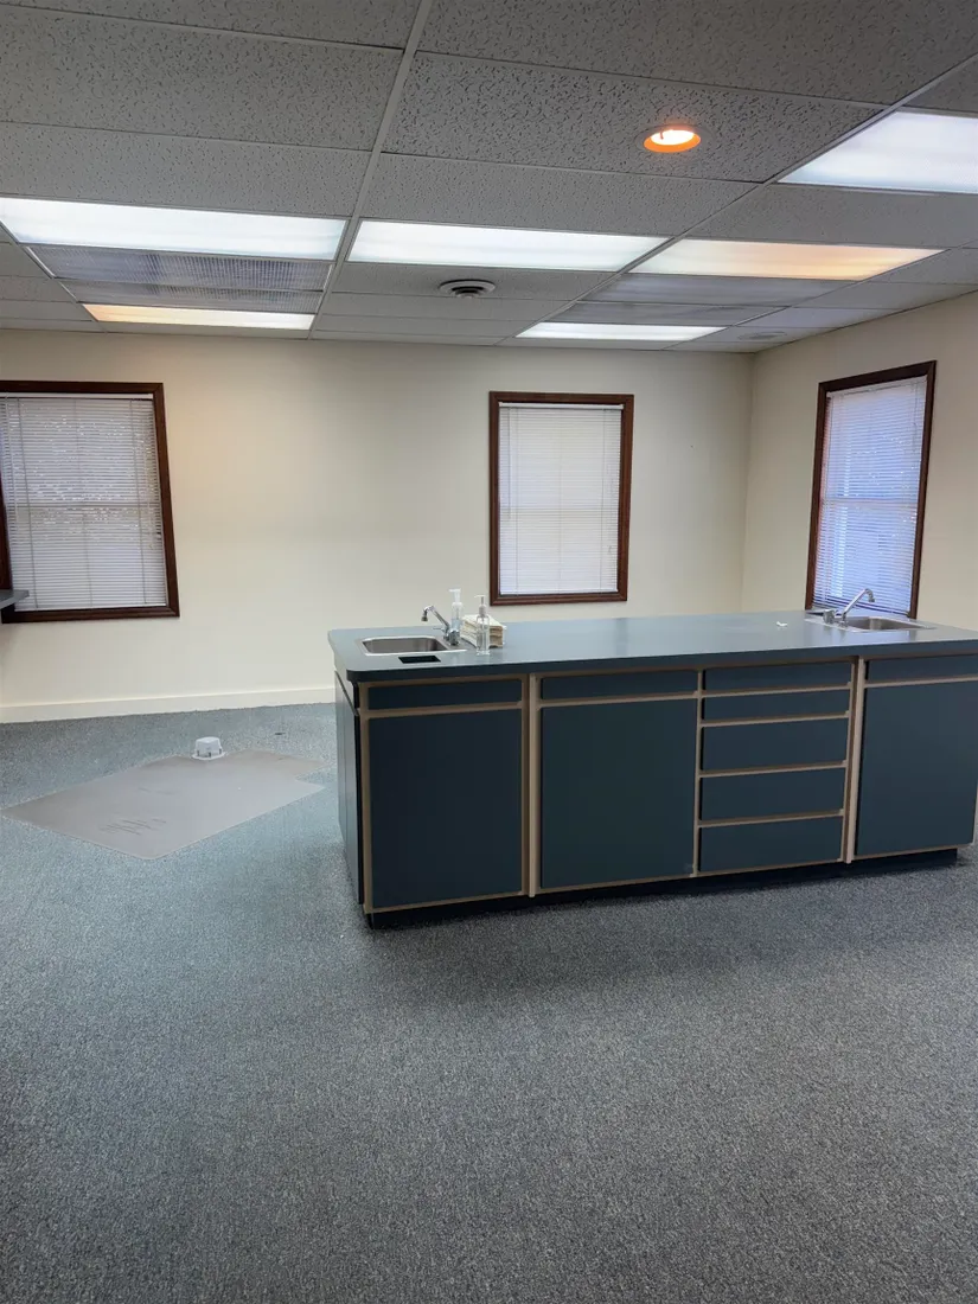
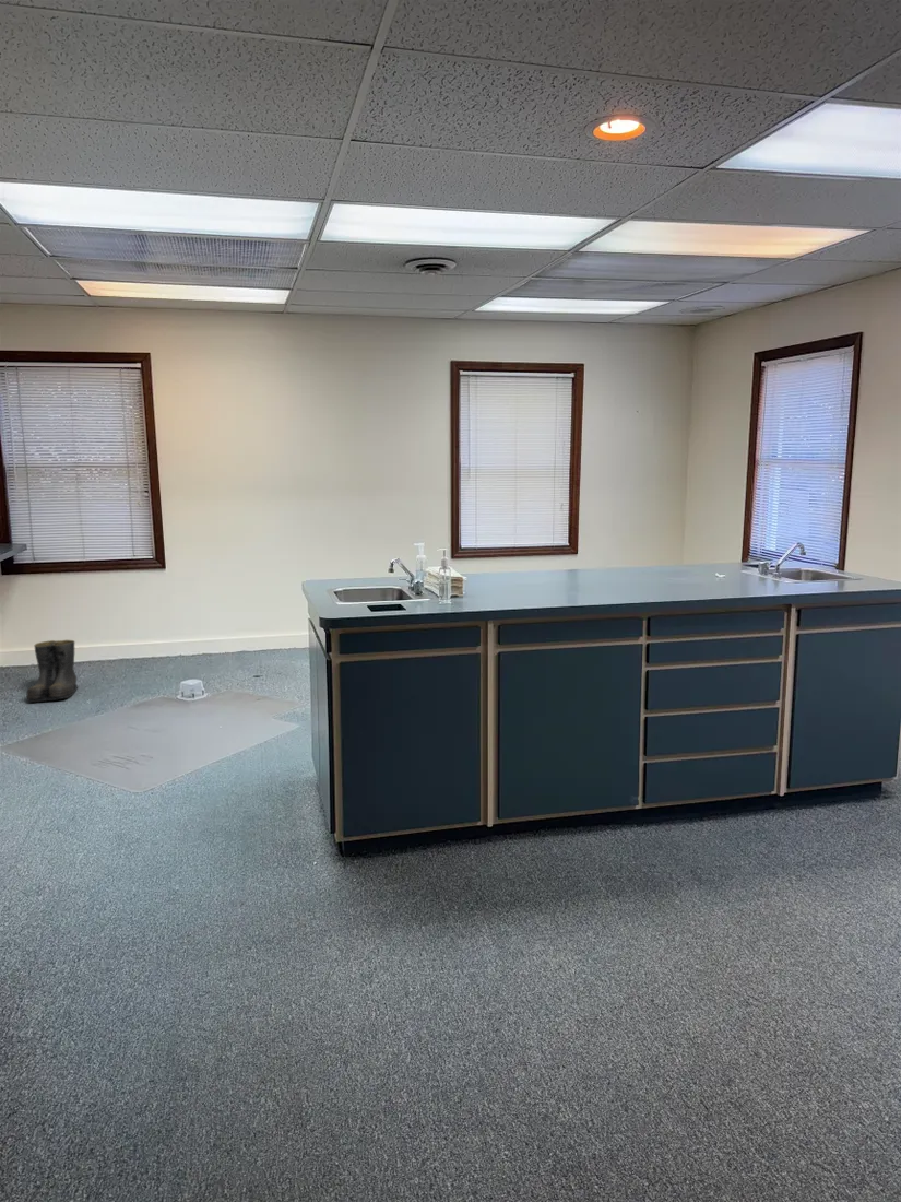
+ boots [25,639,79,704]
